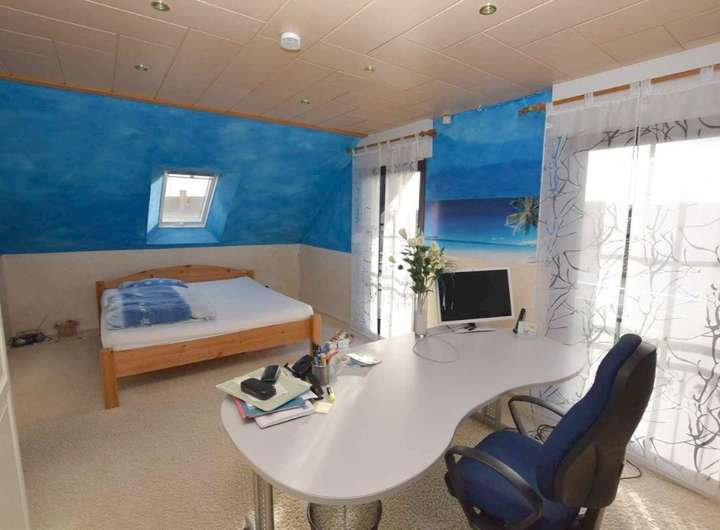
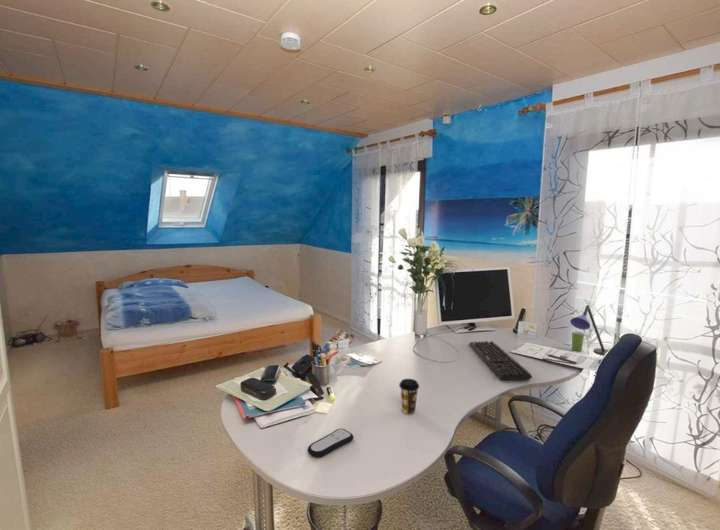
+ desk lamp [510,304,610,372]
+ remote control [307,428,354,458]
+ keyboard [468,340,533,381]
+ coffee cup [398,378,420,415]
